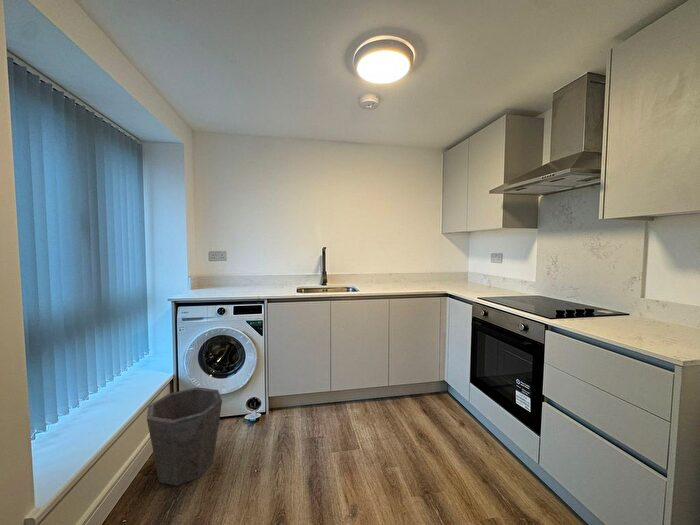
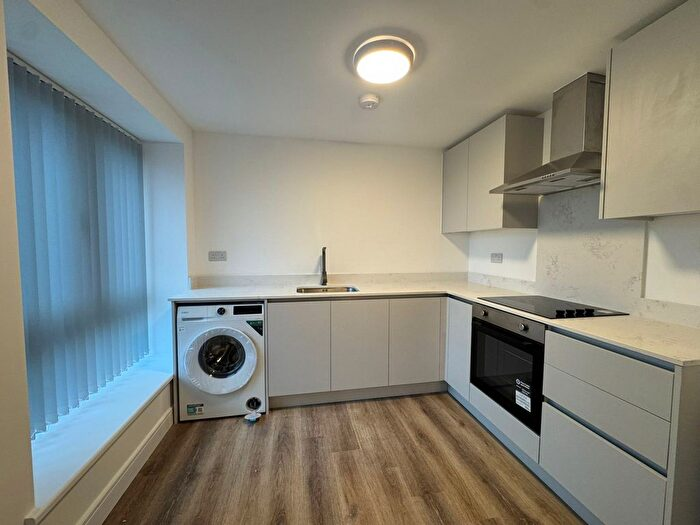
- waste bin [146,386,223,487]
